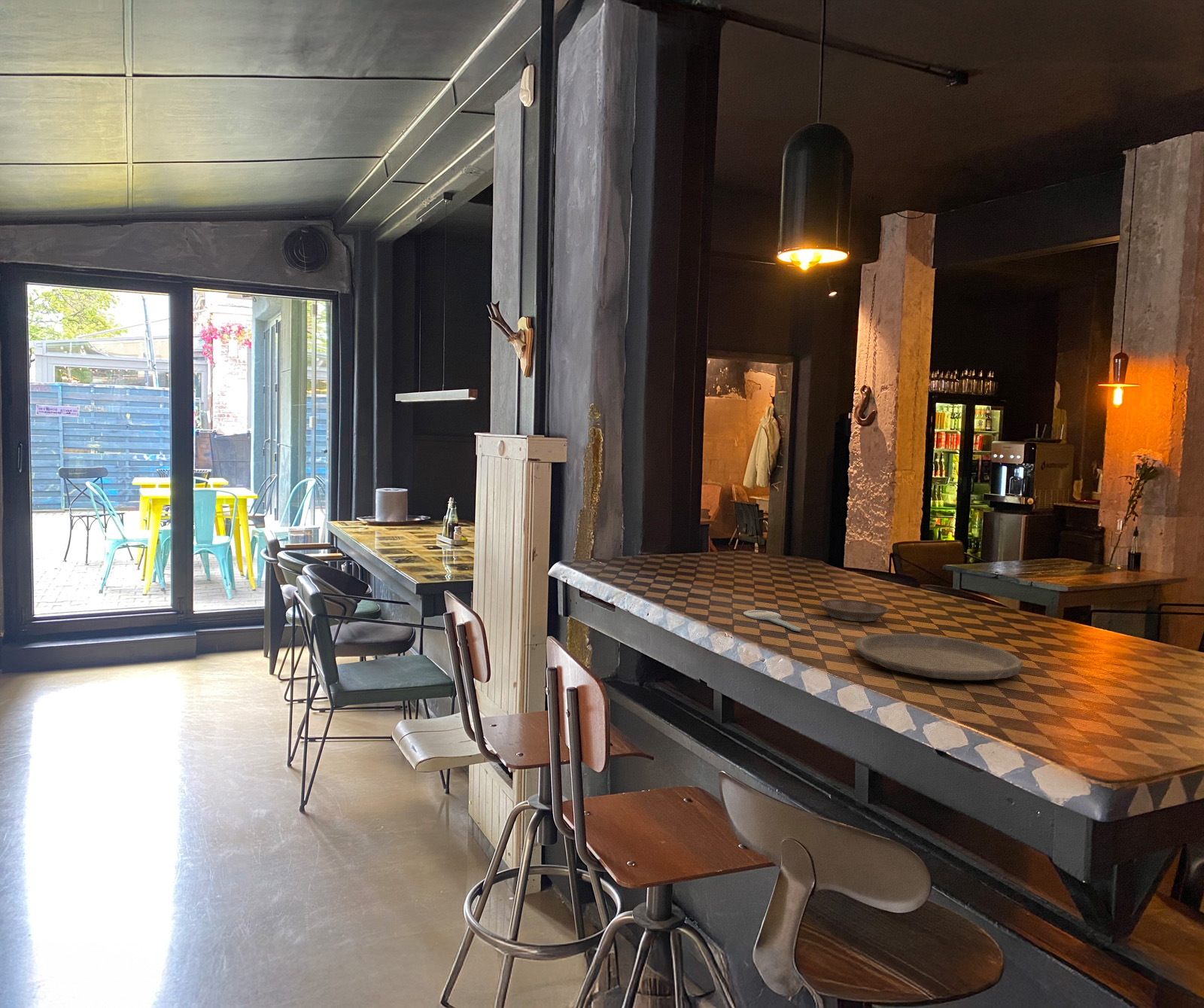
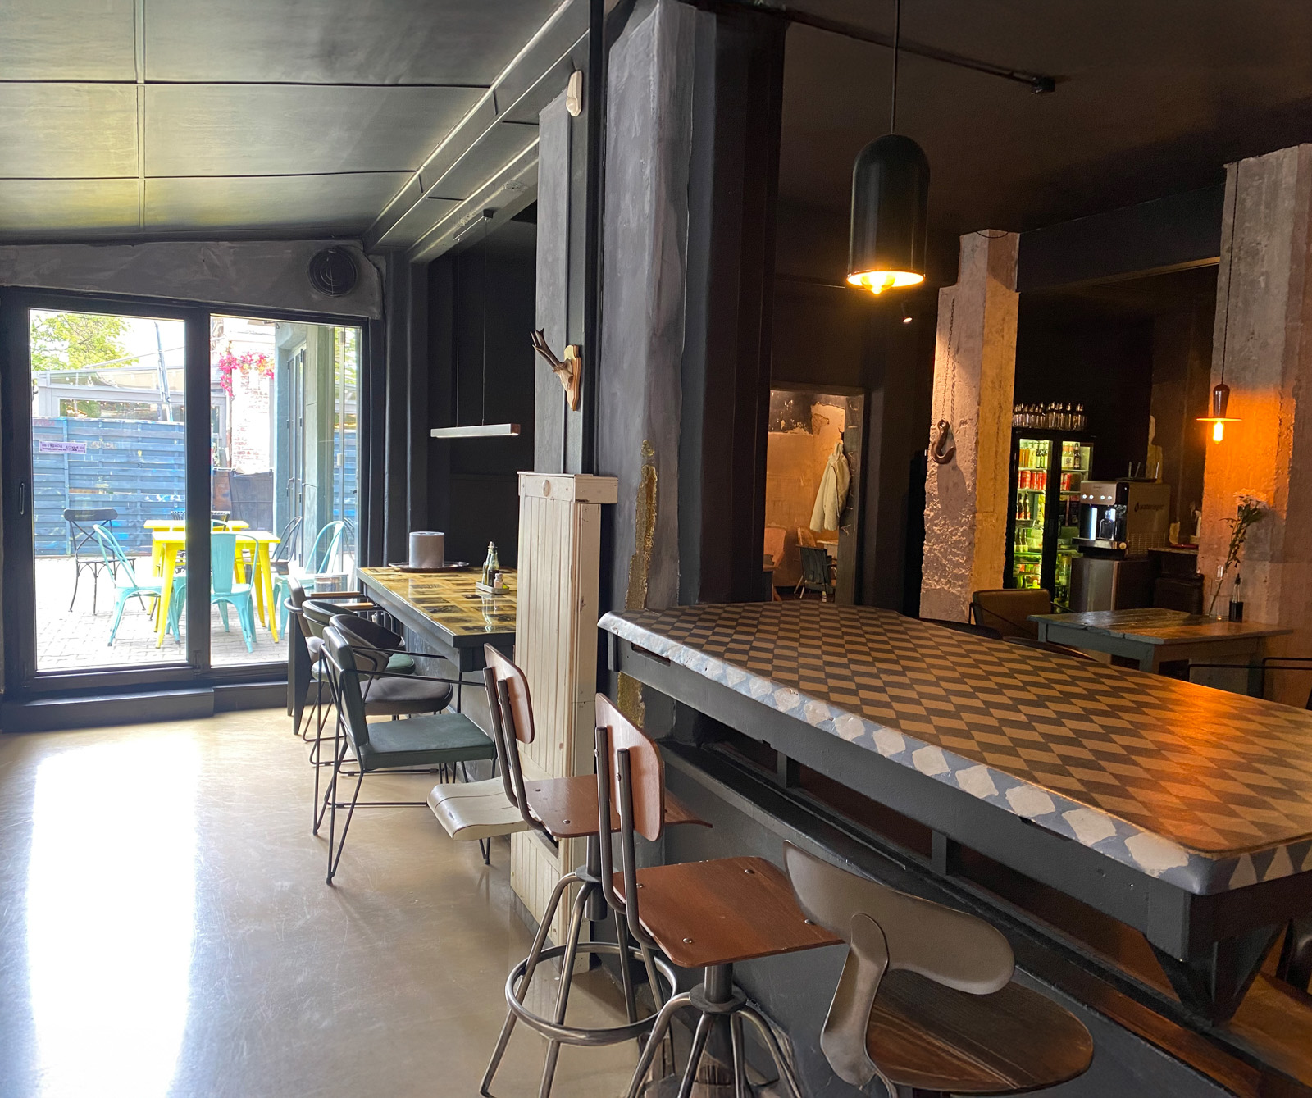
- saucer [819,598,889,623]
- key [743,610,801,632]
- plate [853,633,1024,681]
